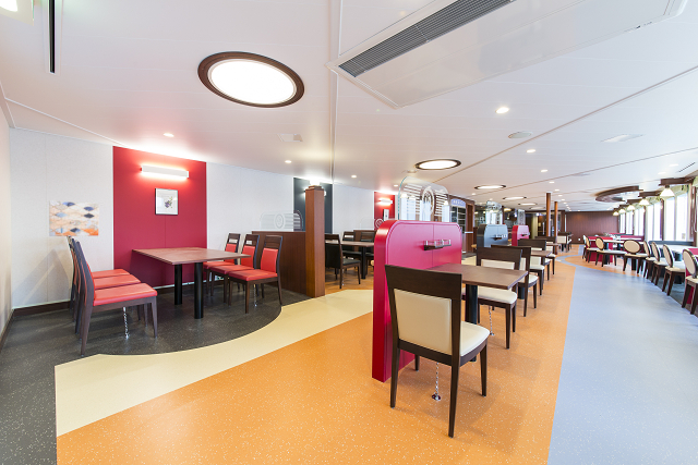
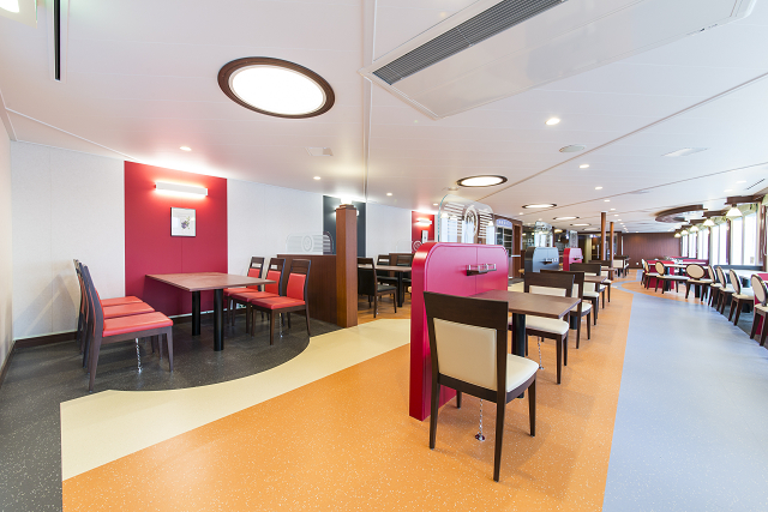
- wall art [48,200,99,237]
